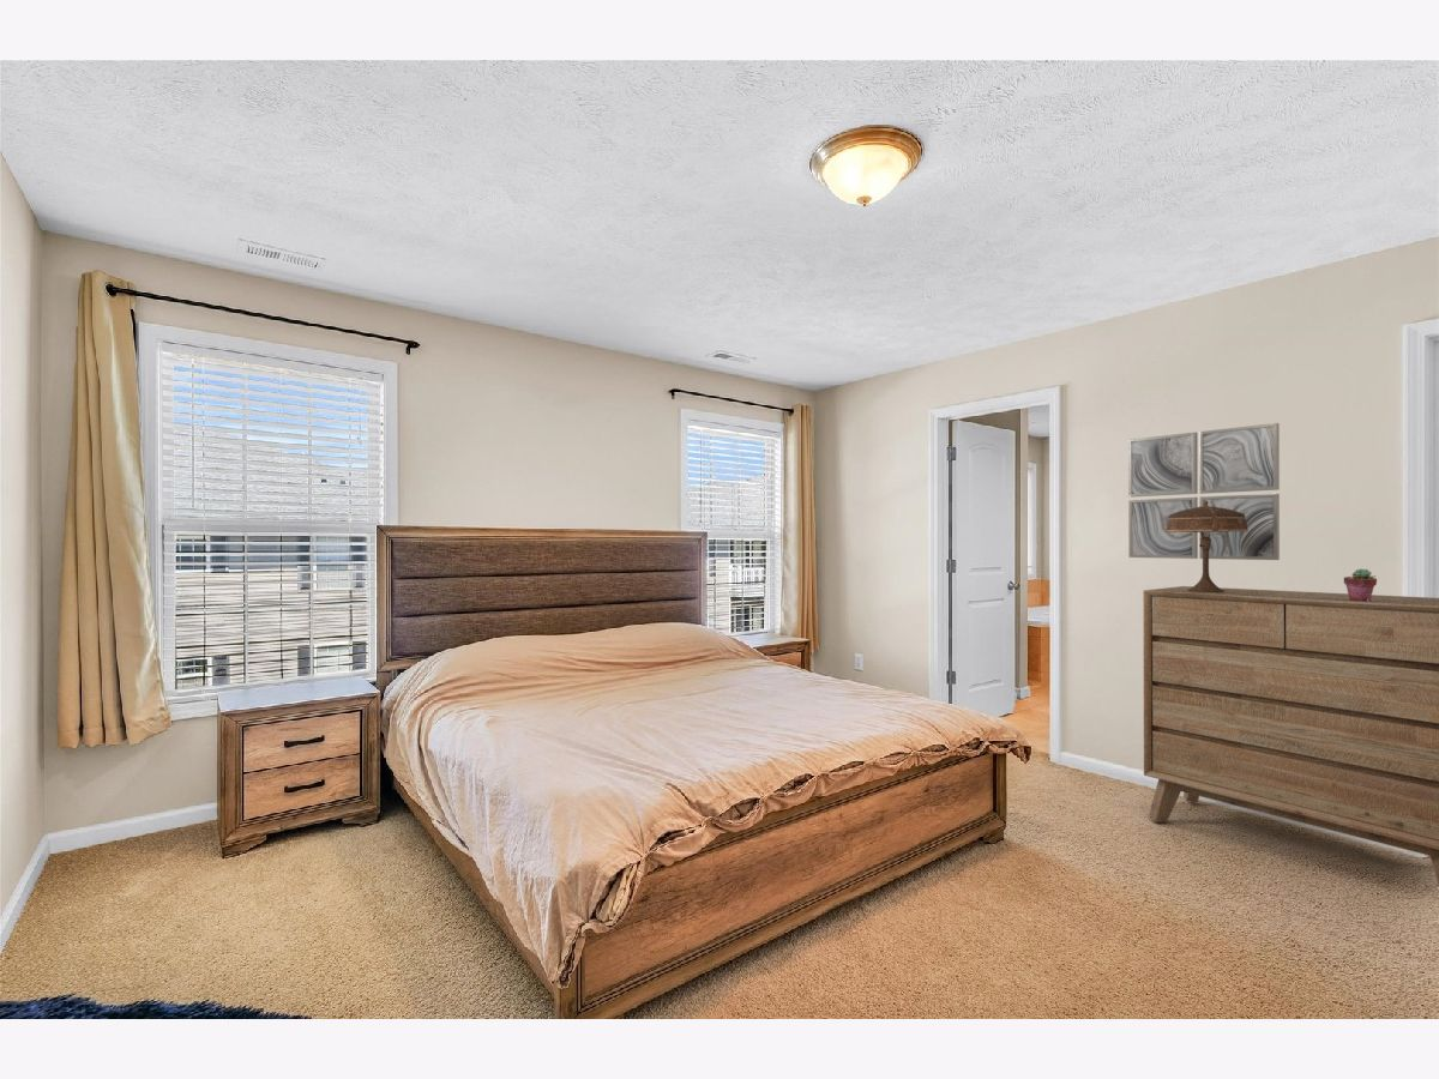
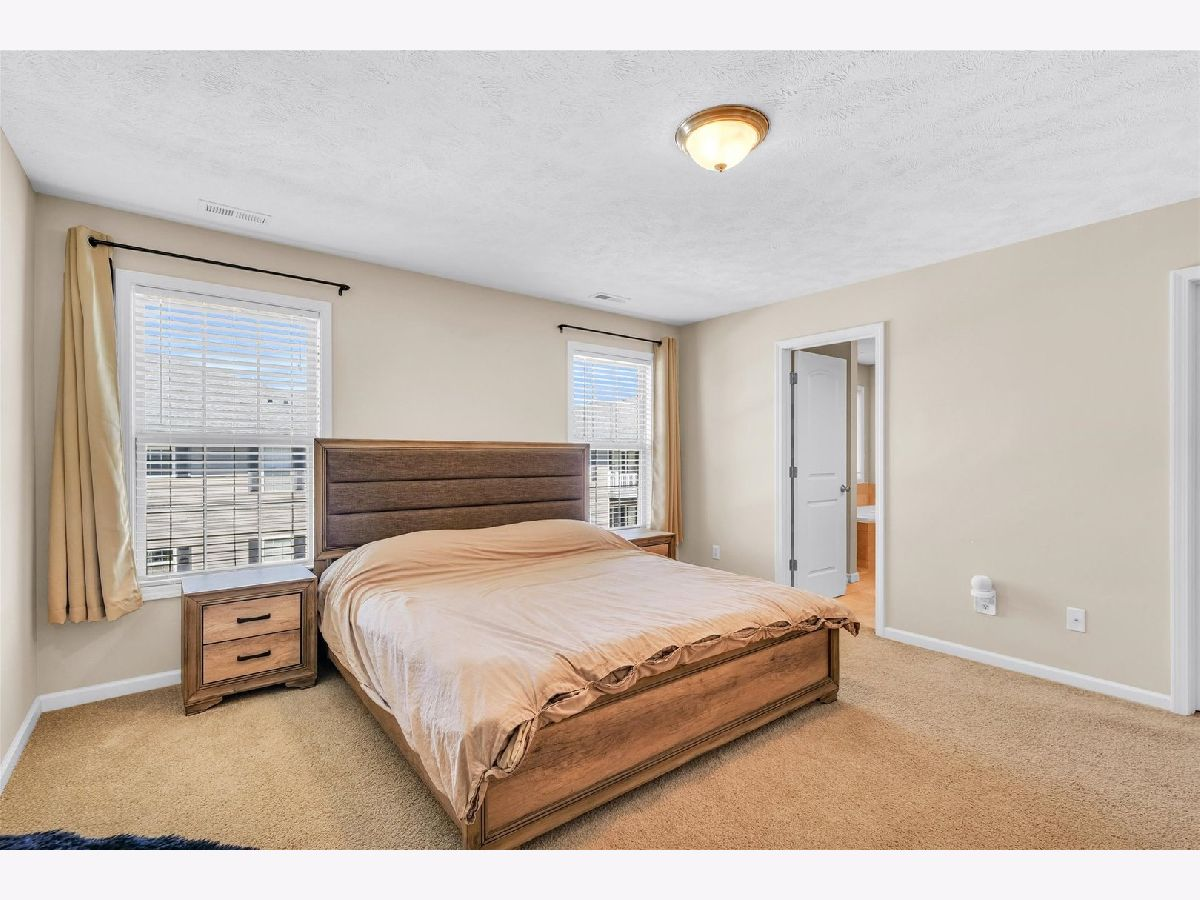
- dresser [1142,585,1439,886]
- wall art [1127,422,1281,561]
- table lamp [1166,501,1248,592]
- potted succulent [1343,567,1378,601]
